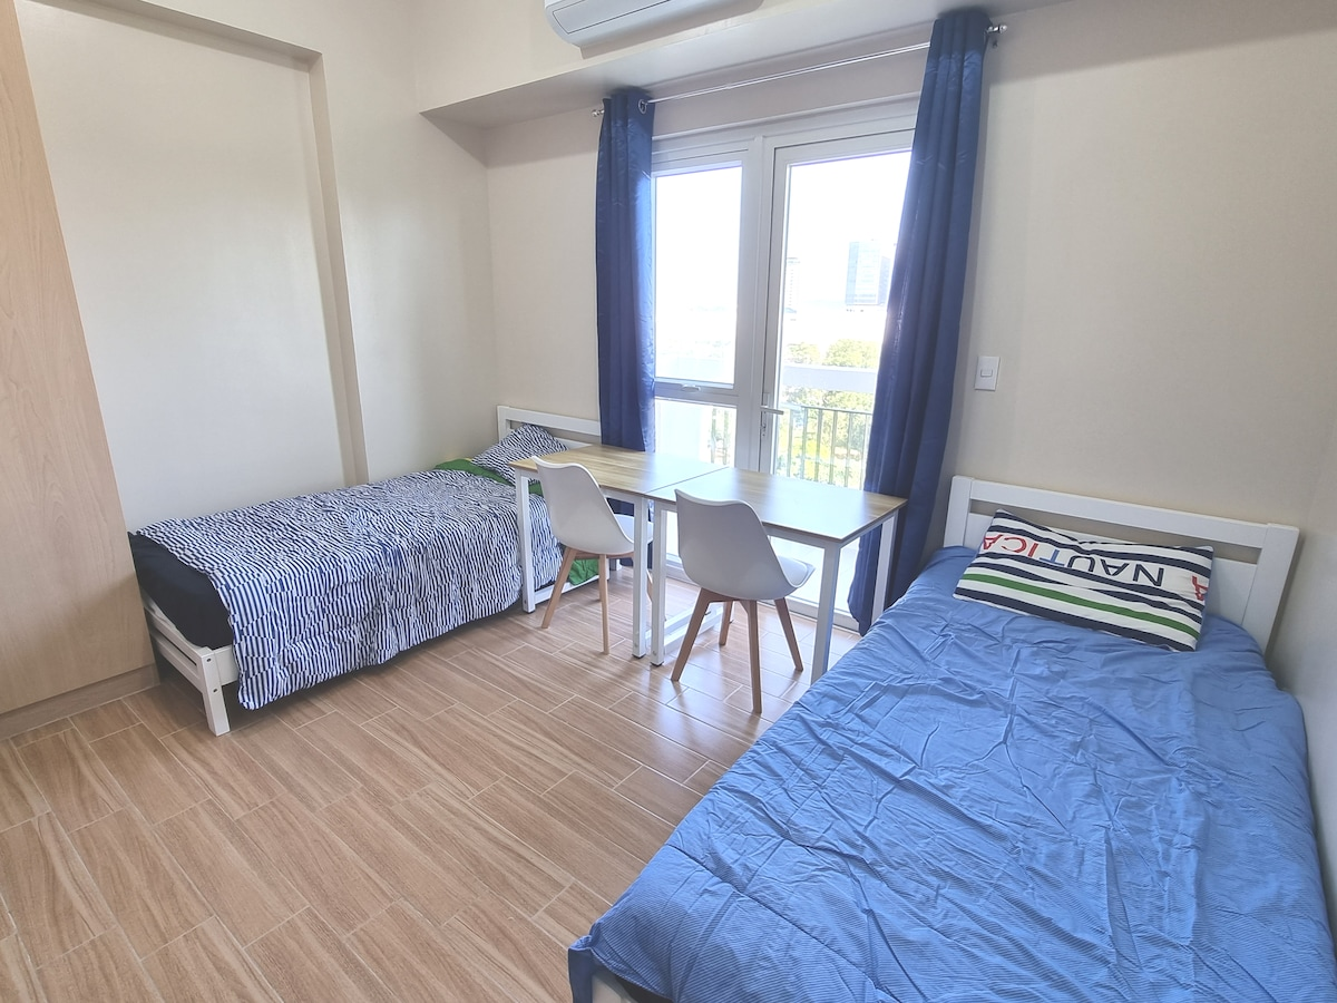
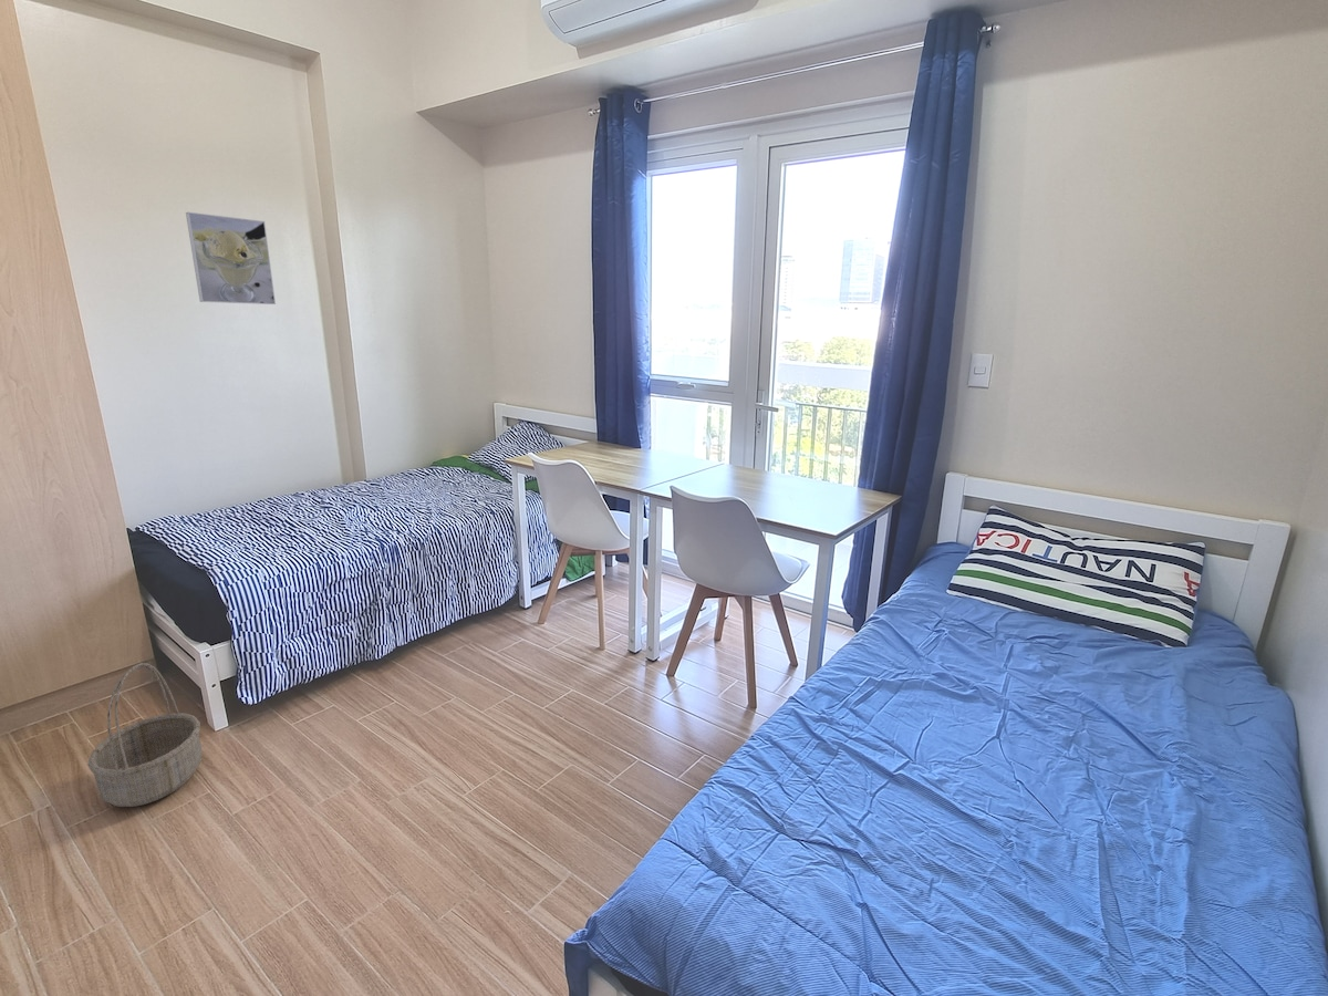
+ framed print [185,211,277,305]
+ basket [86,662,203,808]
